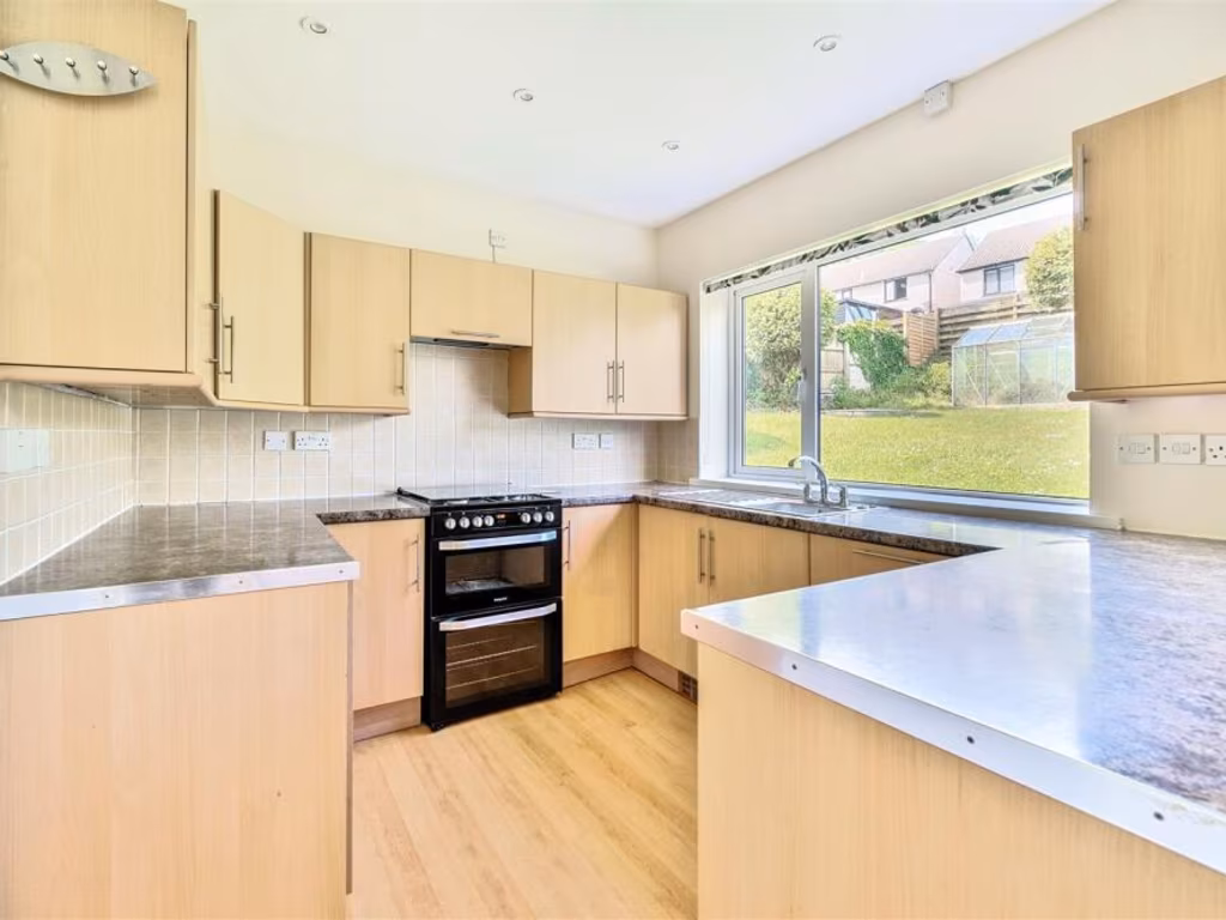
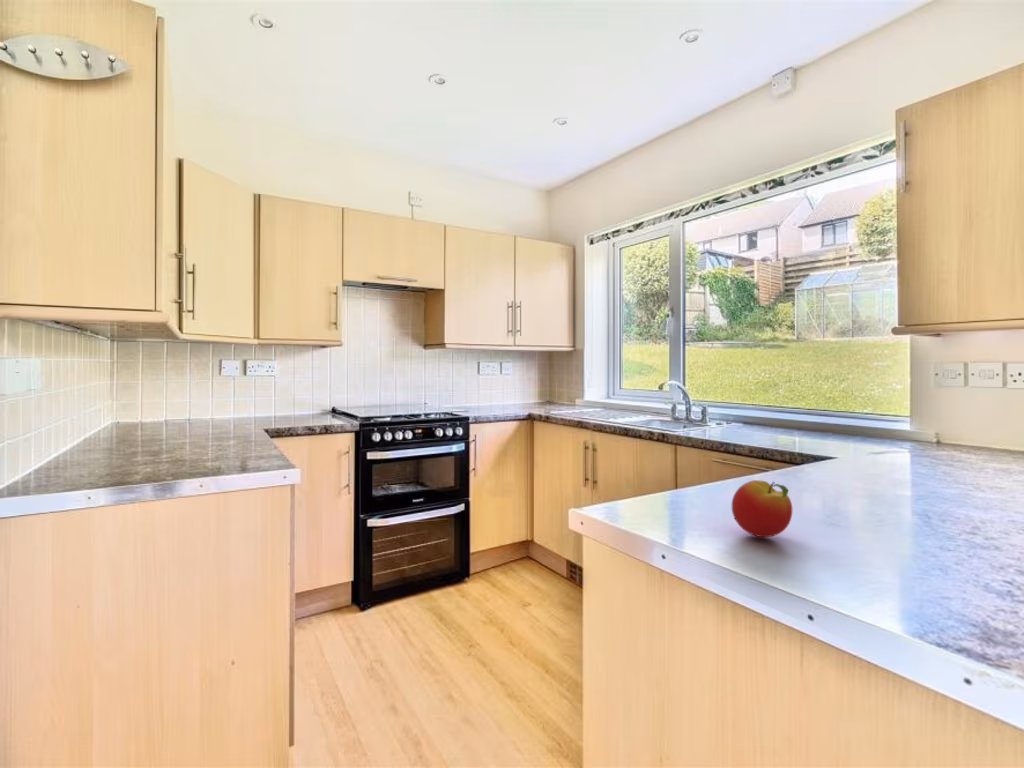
+ apple [731,479,793,538]
